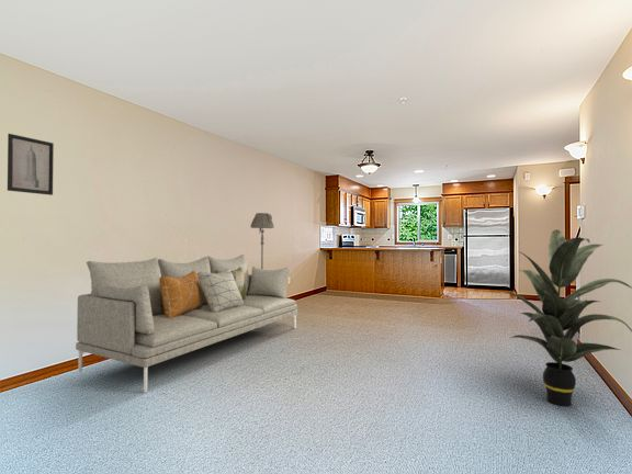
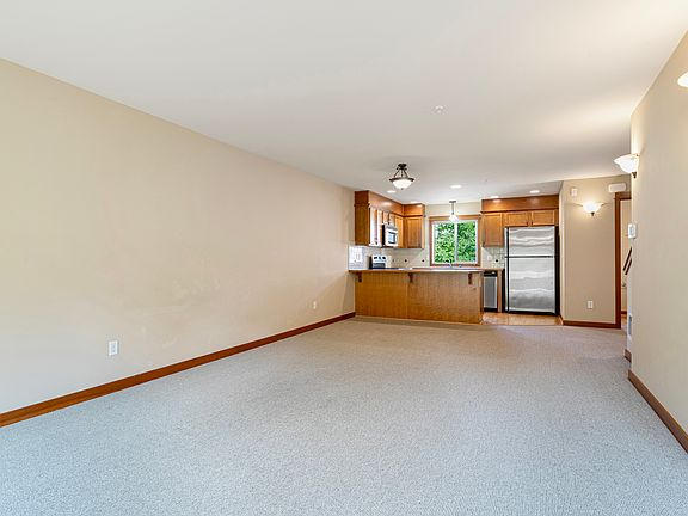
- floor lamp [249,212,275,270]
- indoor plant [504,228,632,407]
- sofa [75,253,298,393]
- wall art [7,133,55,196]
